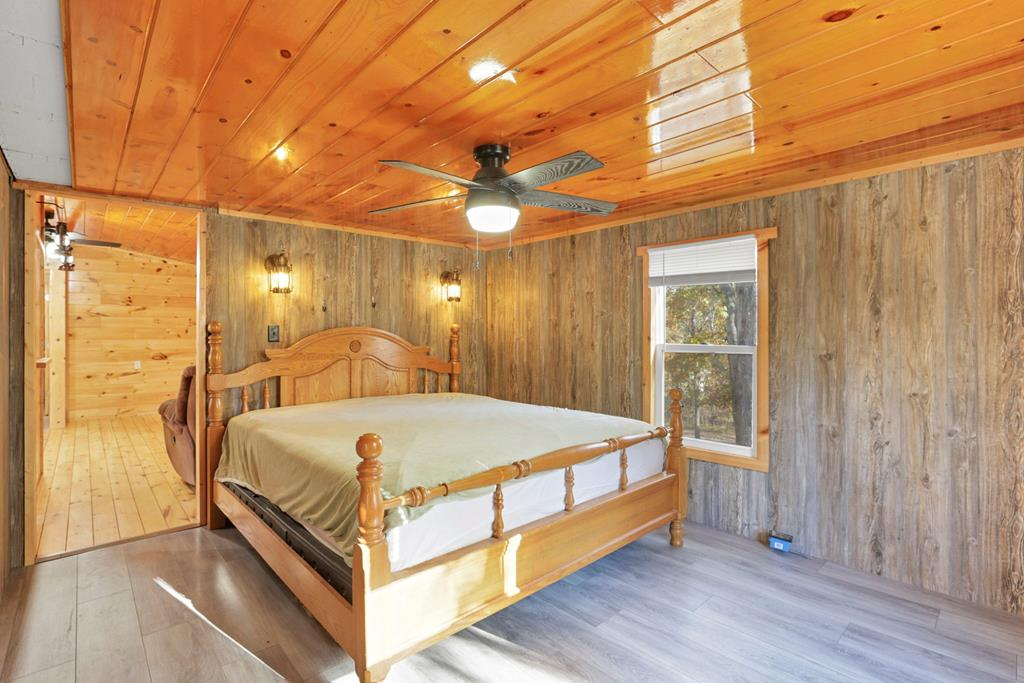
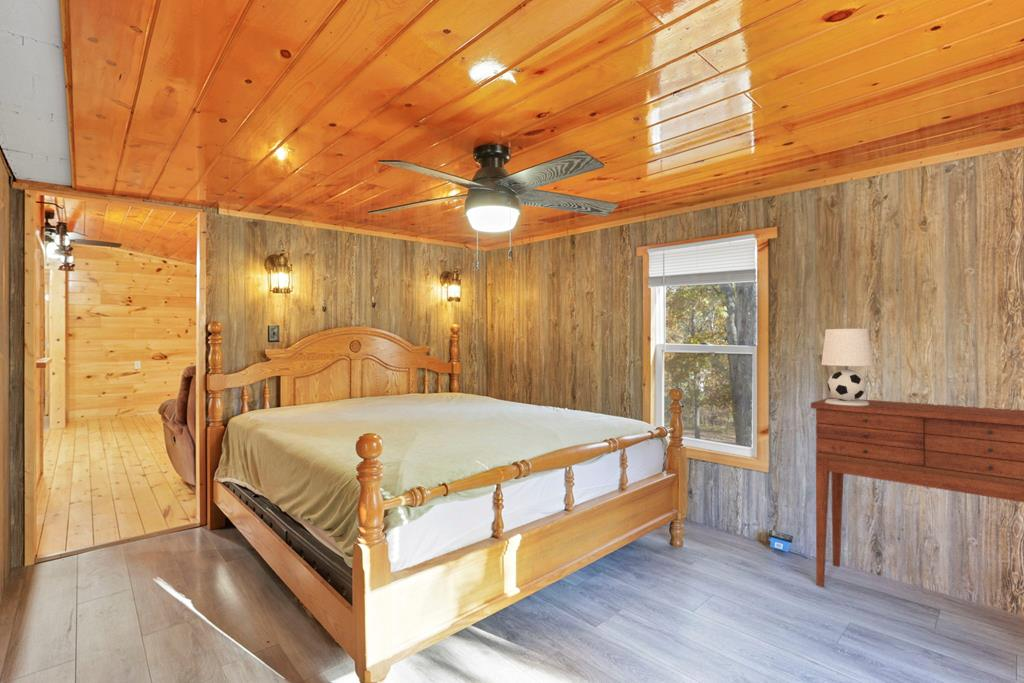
+ table lamp [821,328,874,406]
+ dresser [810,396,1024,588]
